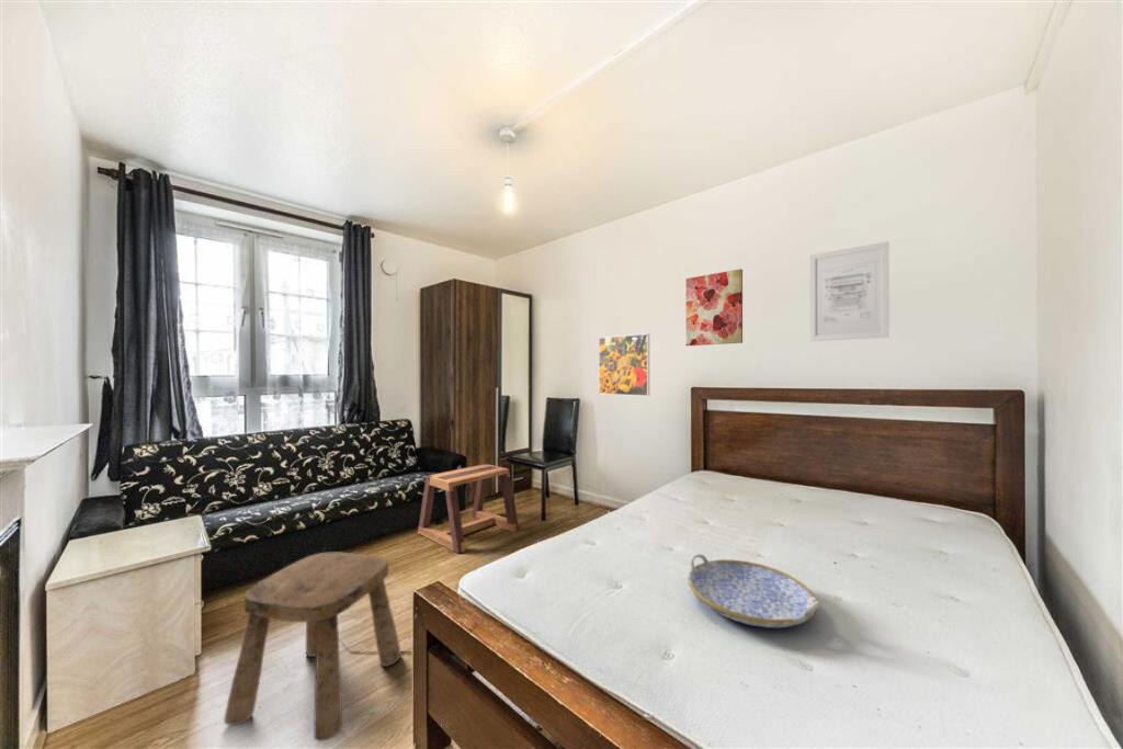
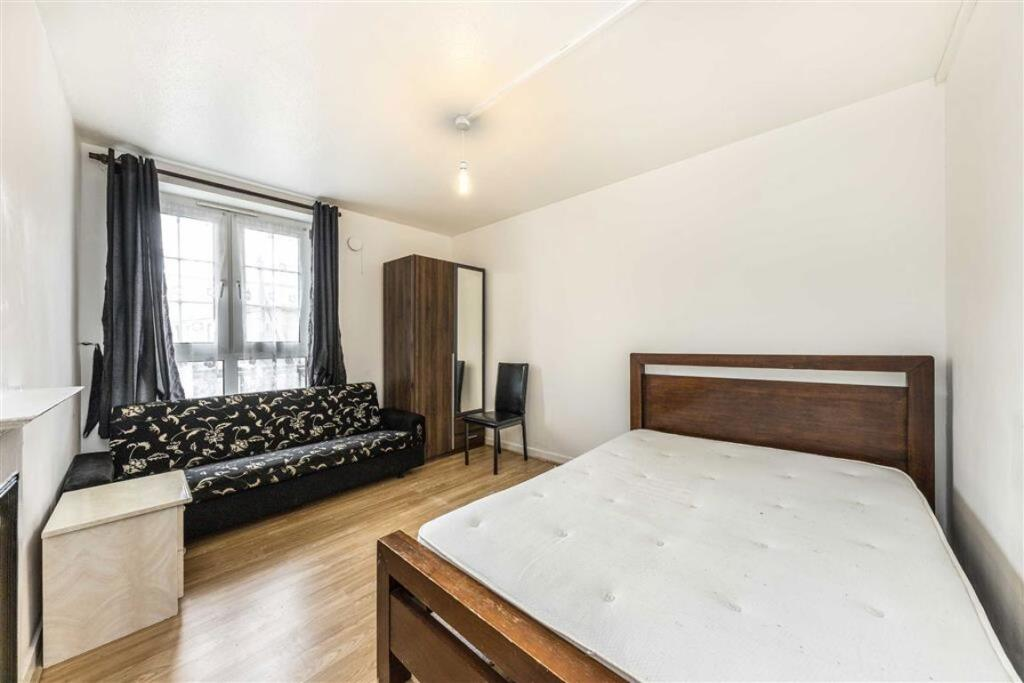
- stool [223,552,402,742]
- serving tray [687,553,821,628]
- stool [417,463,520,555]
- wall art [809,240,891,342]
- wall art [685,268,744,347]
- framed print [598,332,650,397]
